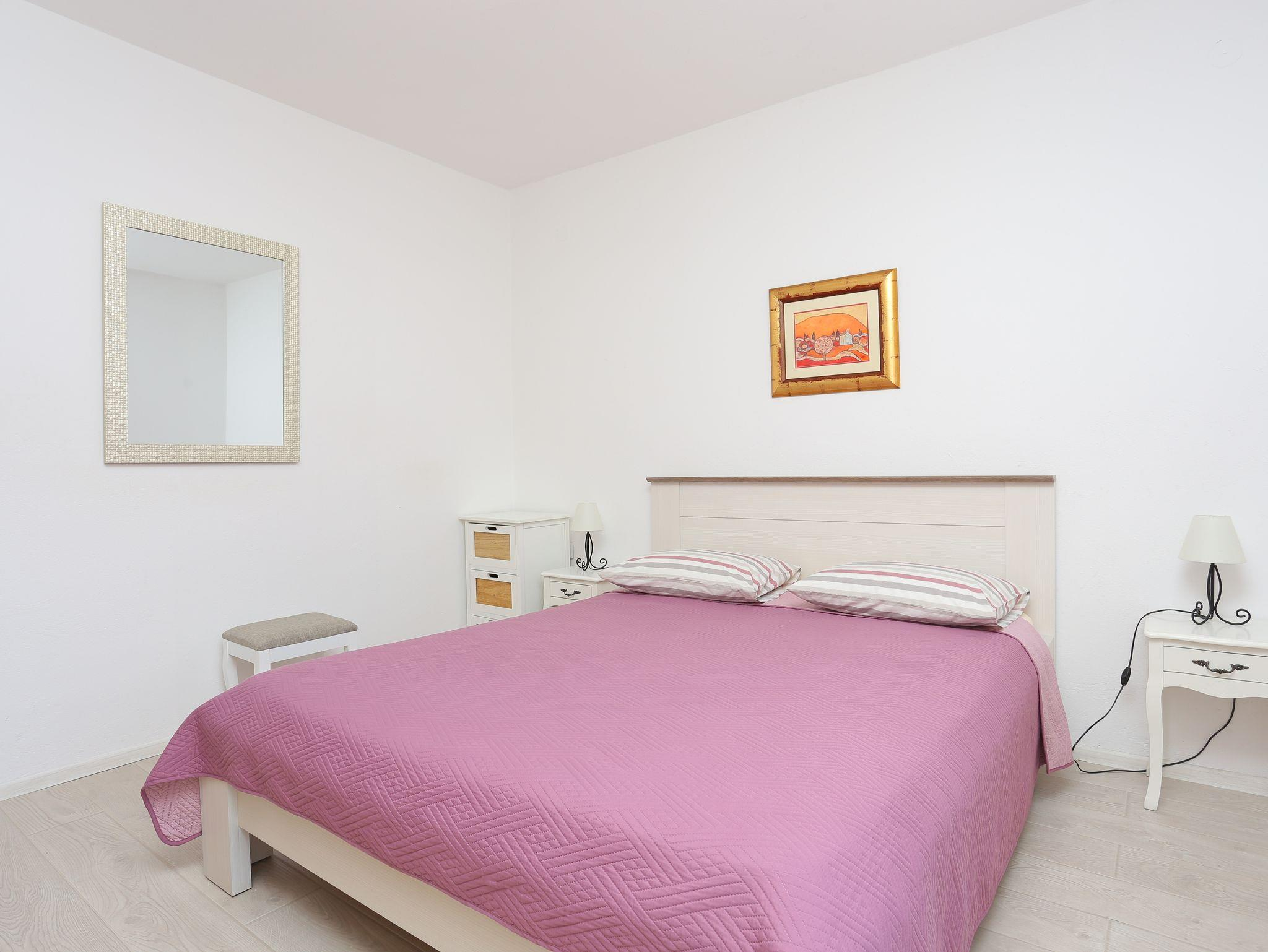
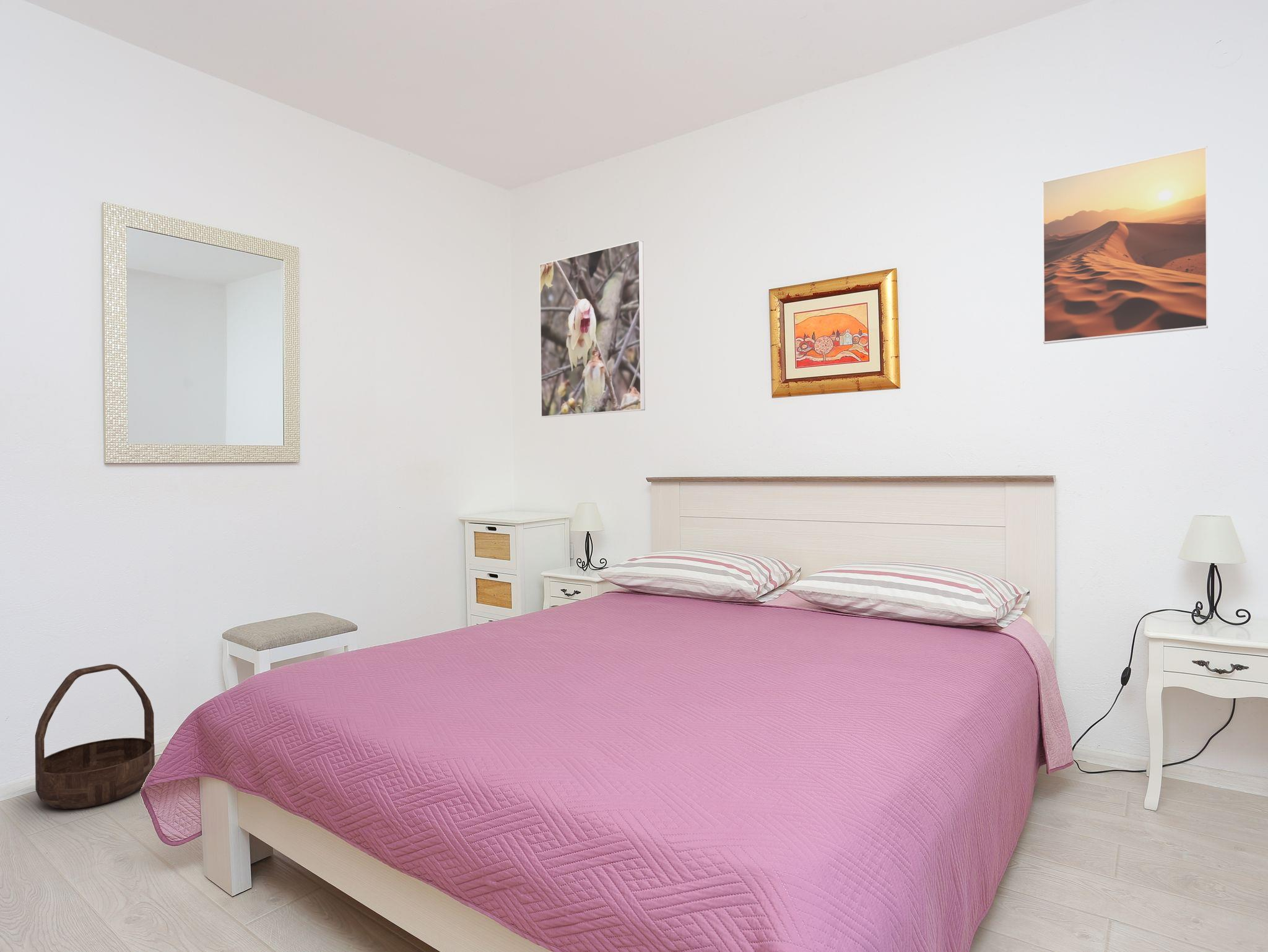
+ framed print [1041,145,1209,345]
+ basket [35,664,155,810]
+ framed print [539,240,646,418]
